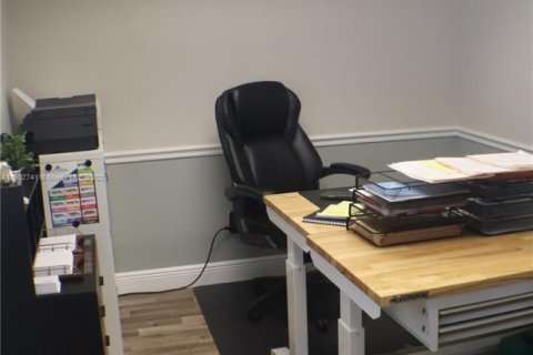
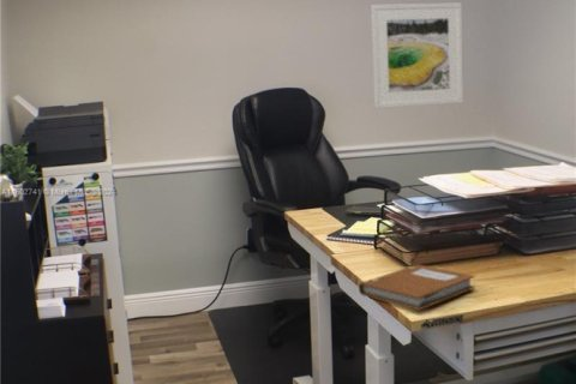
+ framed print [370,1,464,109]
+ notebook [358,264,476,312]
